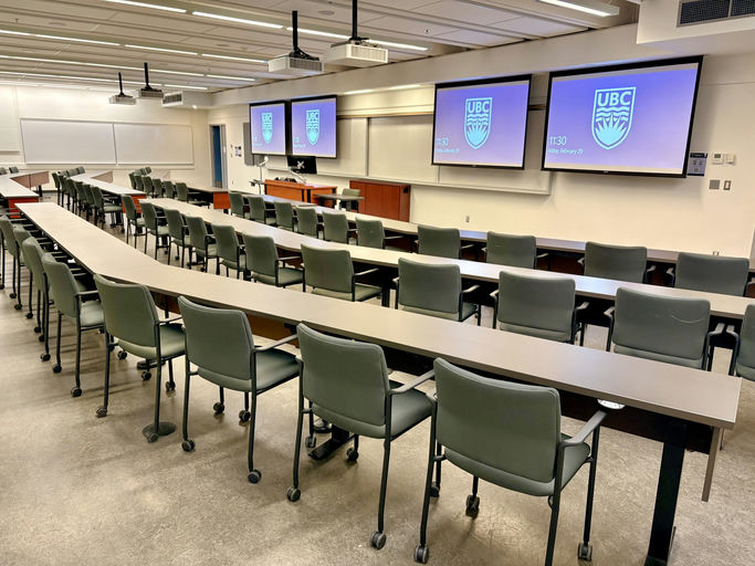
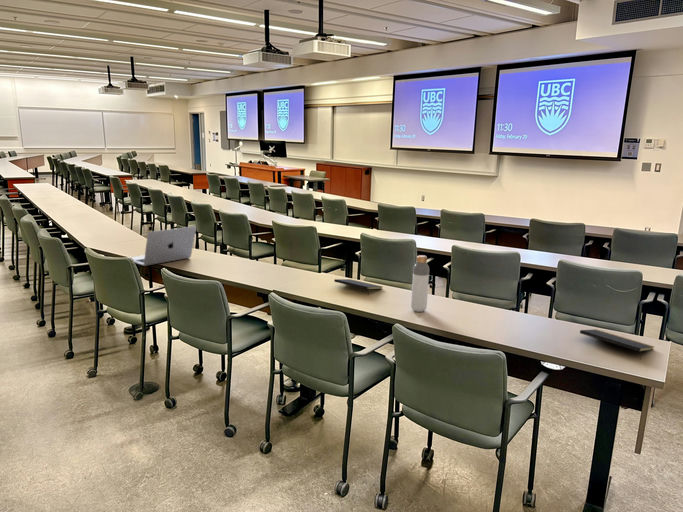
+ bottle [410,254,430,313]
+ laptop [128,225,197,267]
+ notepad [333,278,384,296]
+ notepad [579,328,655,361]
